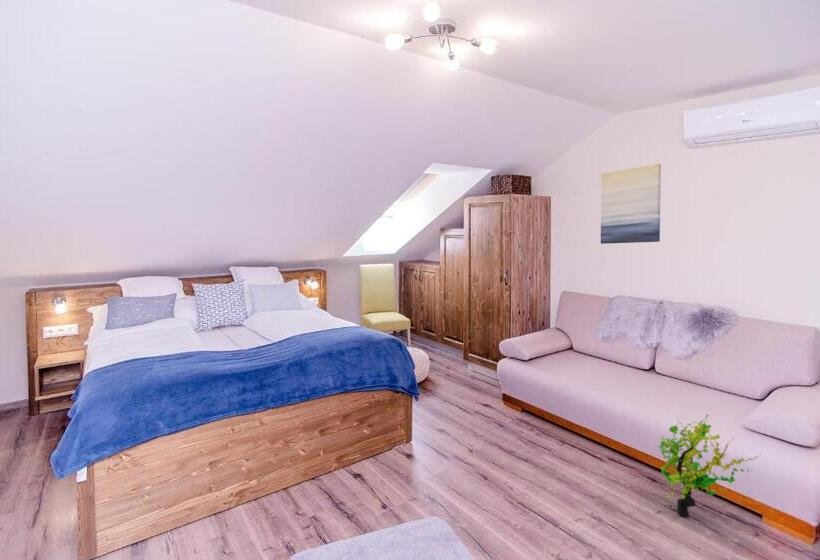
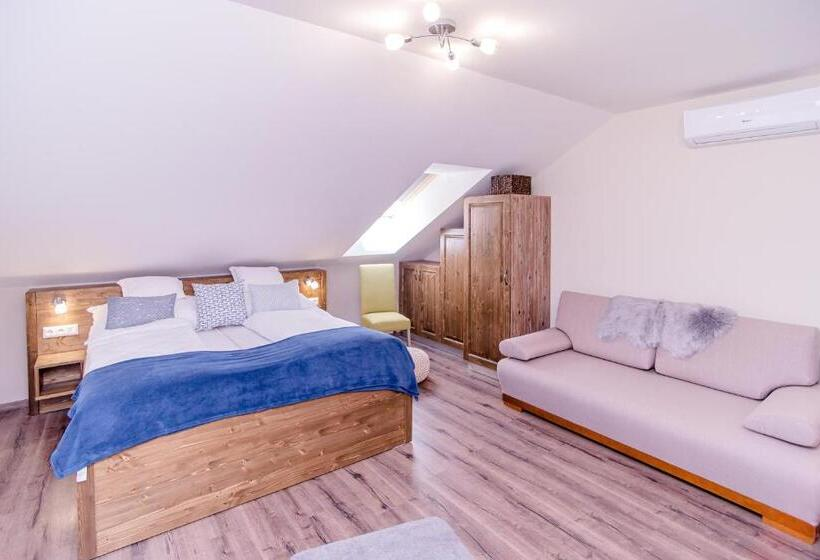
- wall art [600,163,662,245]
- decorative plant [654,413,760,519]
